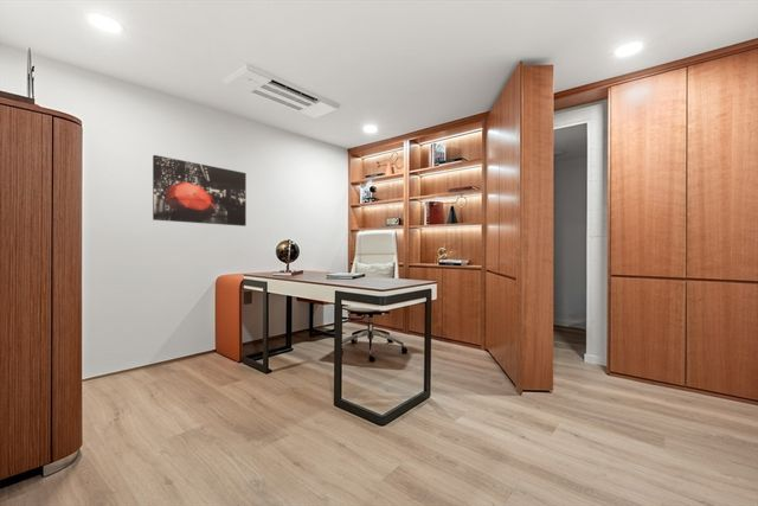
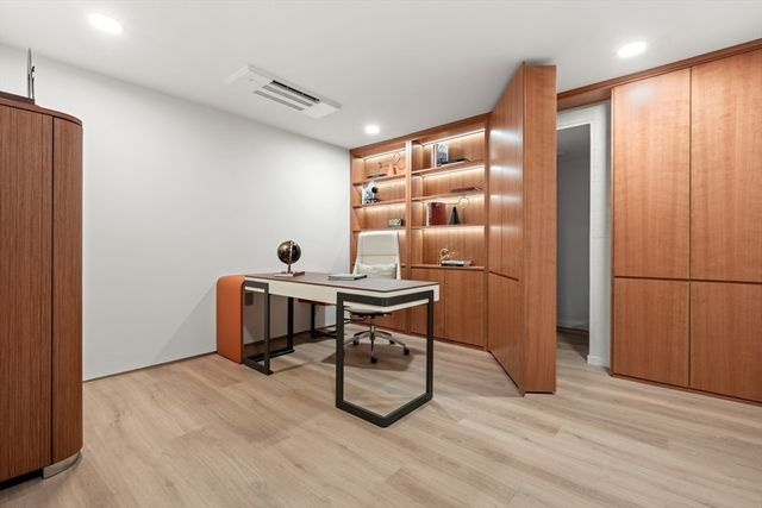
- wall art [152,154,248,228]
